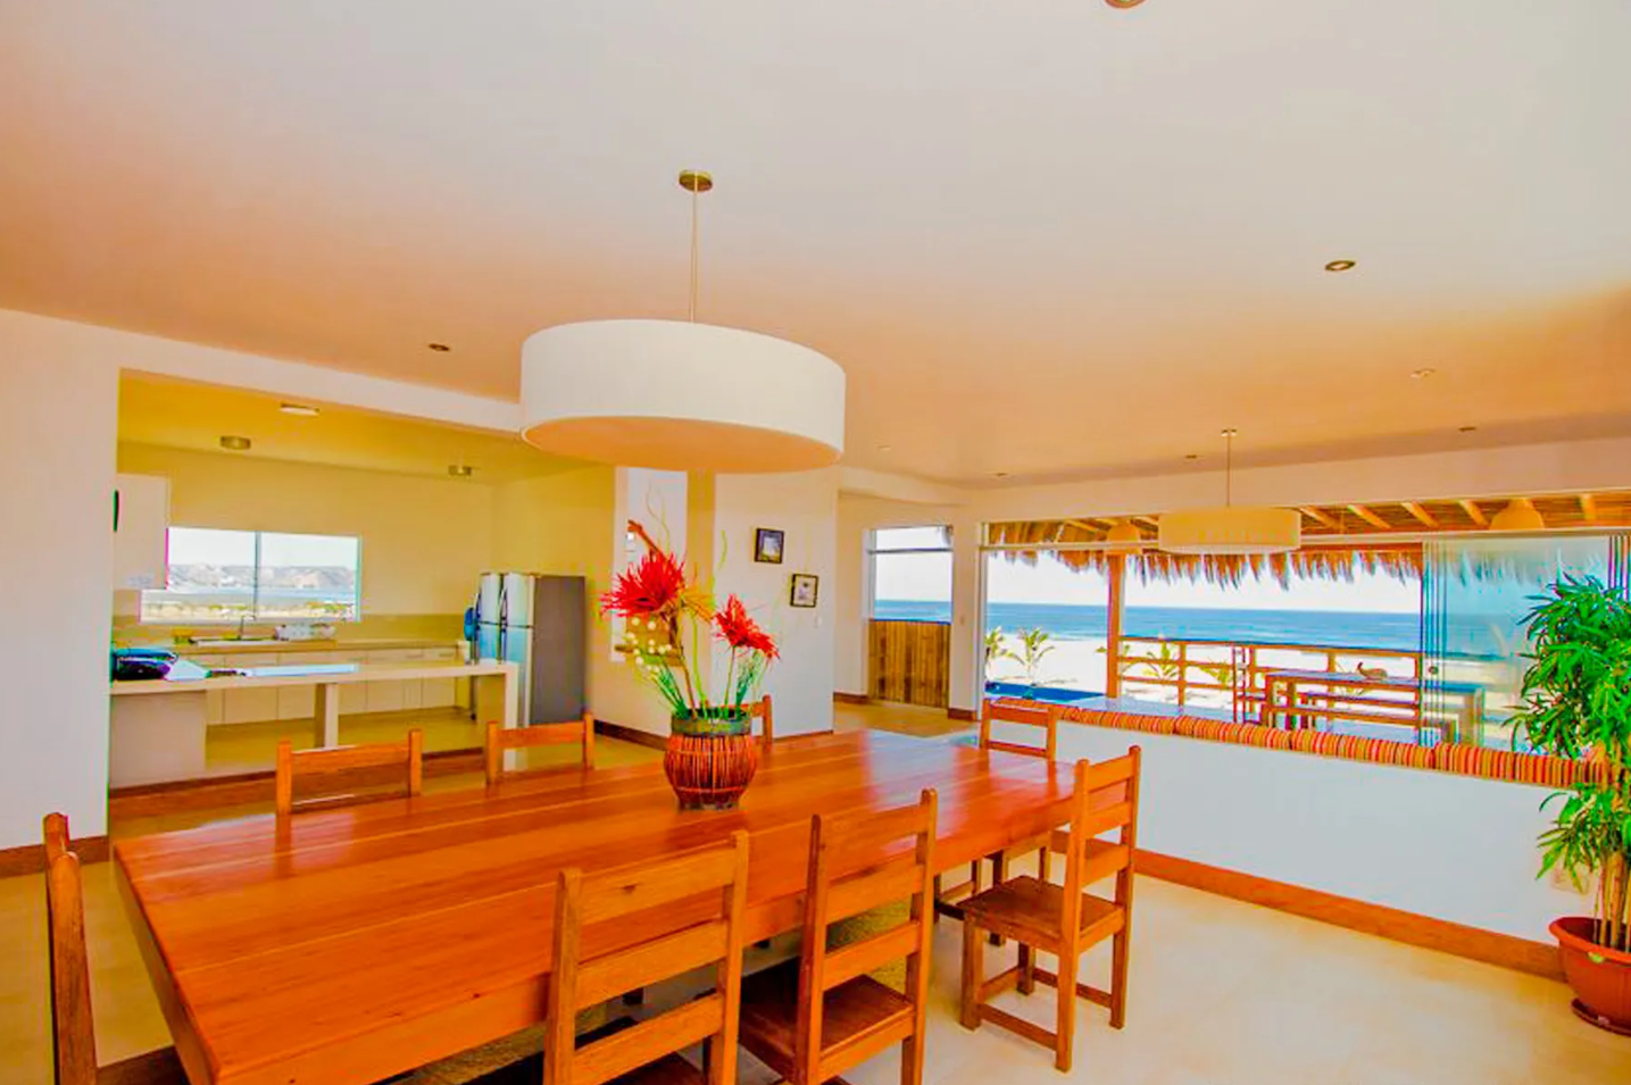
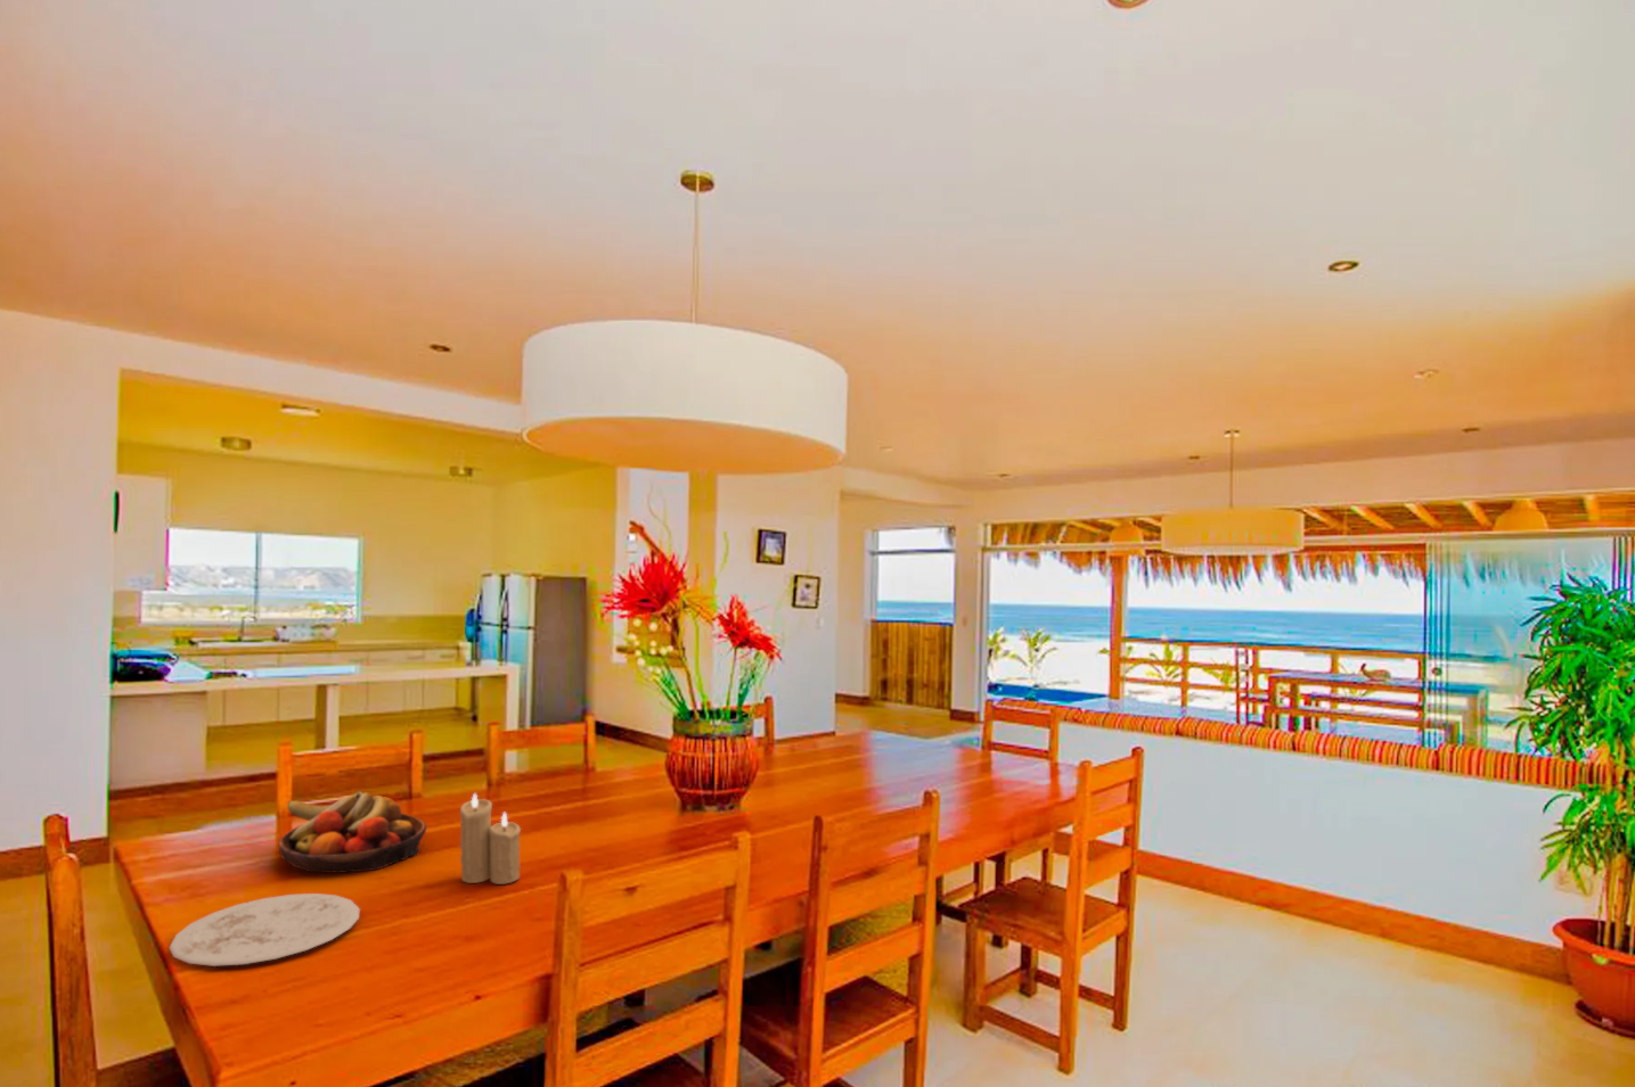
+ fruit bowl [278,790,427,875]
+ plate [168,893,362,967]
+ candle [459,792,522,886]
